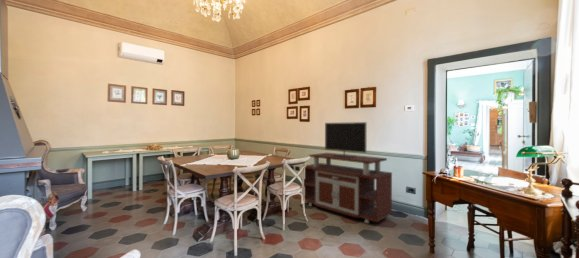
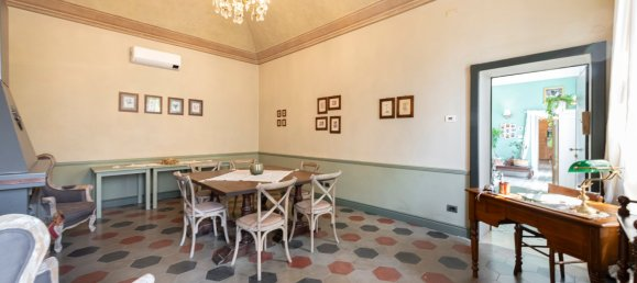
- tv stand [303,121,393,224]
